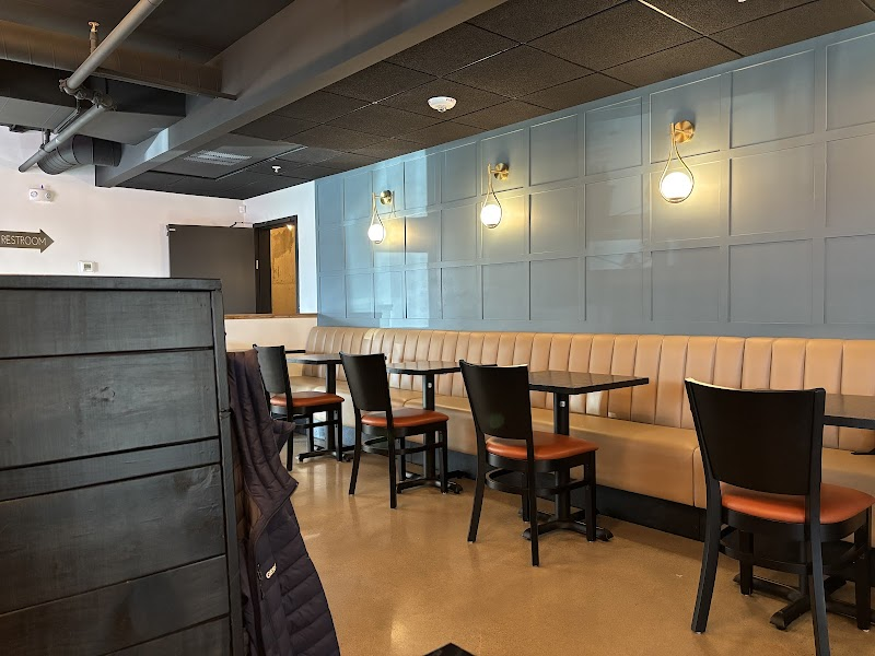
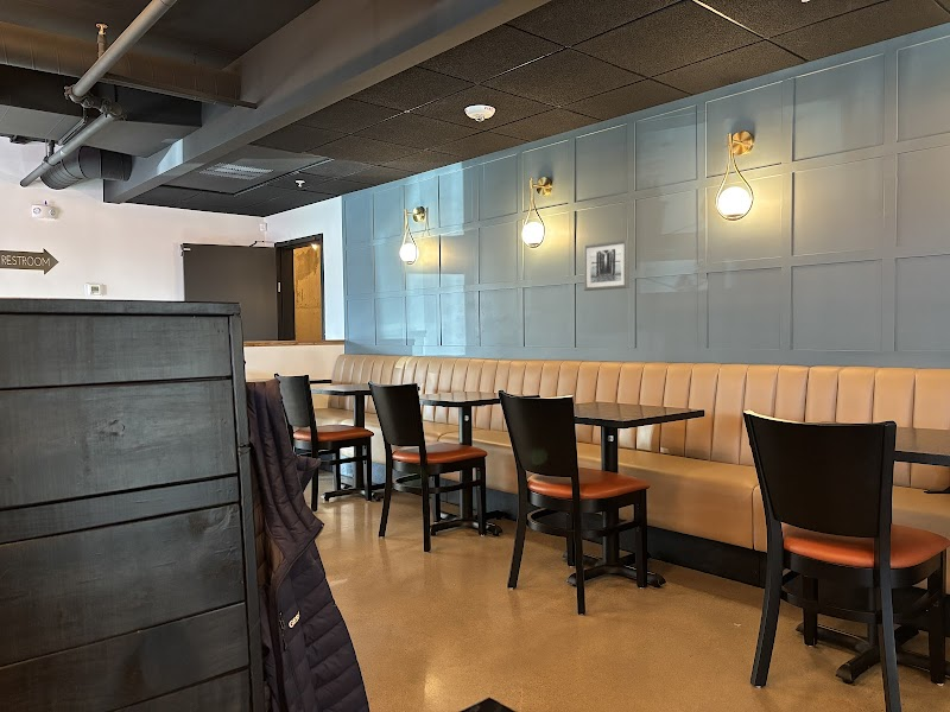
+ wall art [583,239,631,292]
